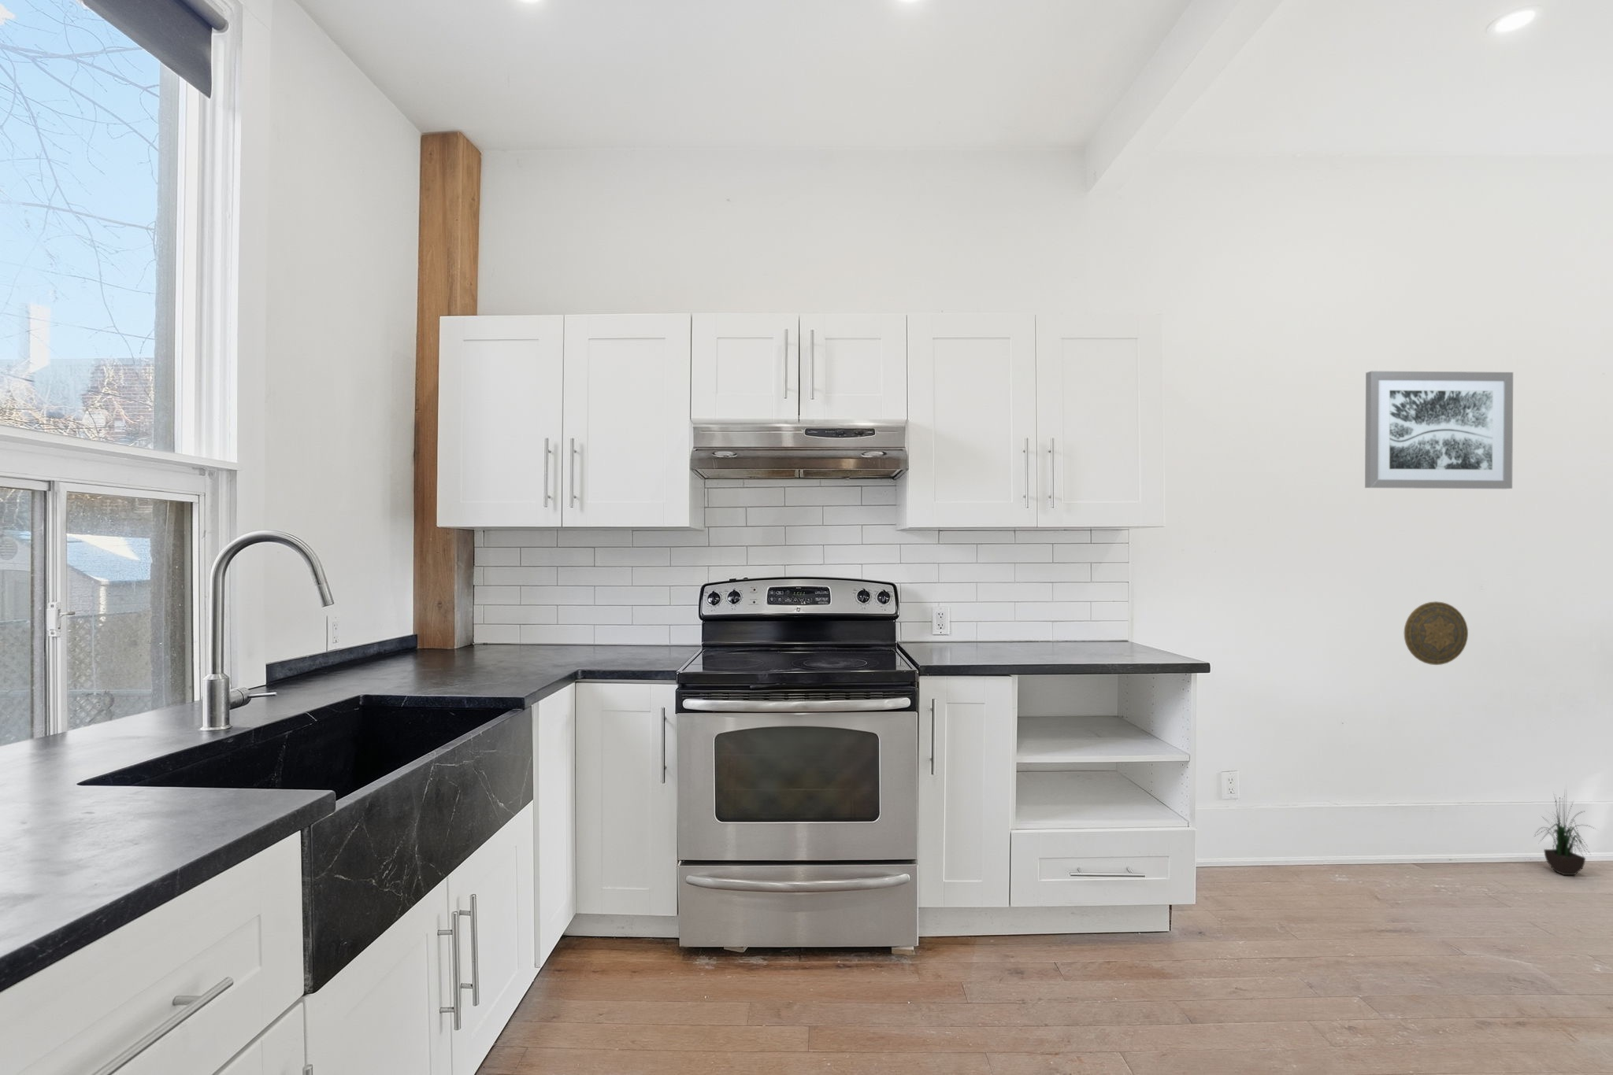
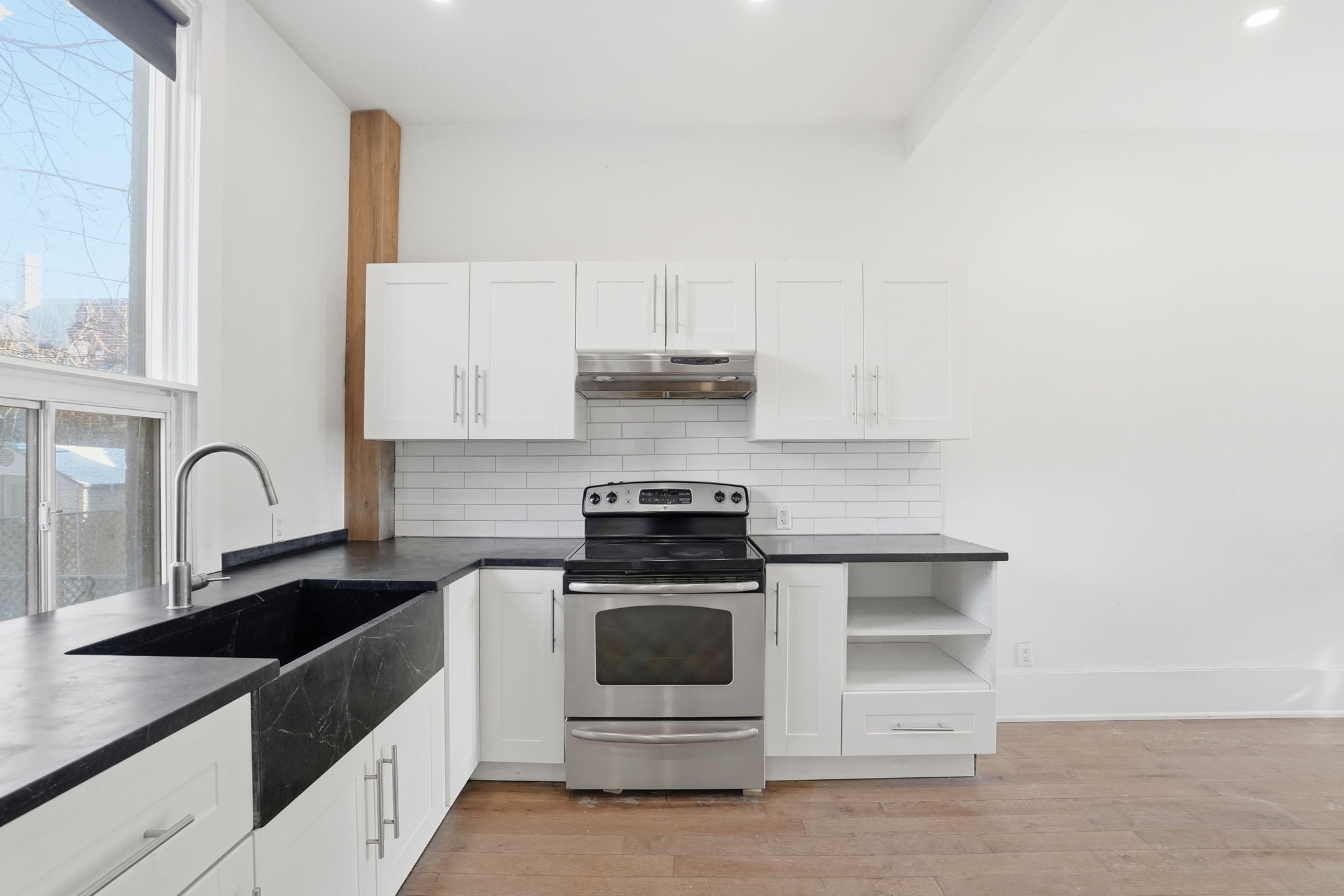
- wall art [1365,371,1513,490]
- potted plant [1533,780,1600,876]
- decorative plate [1403,600,1469,666]
